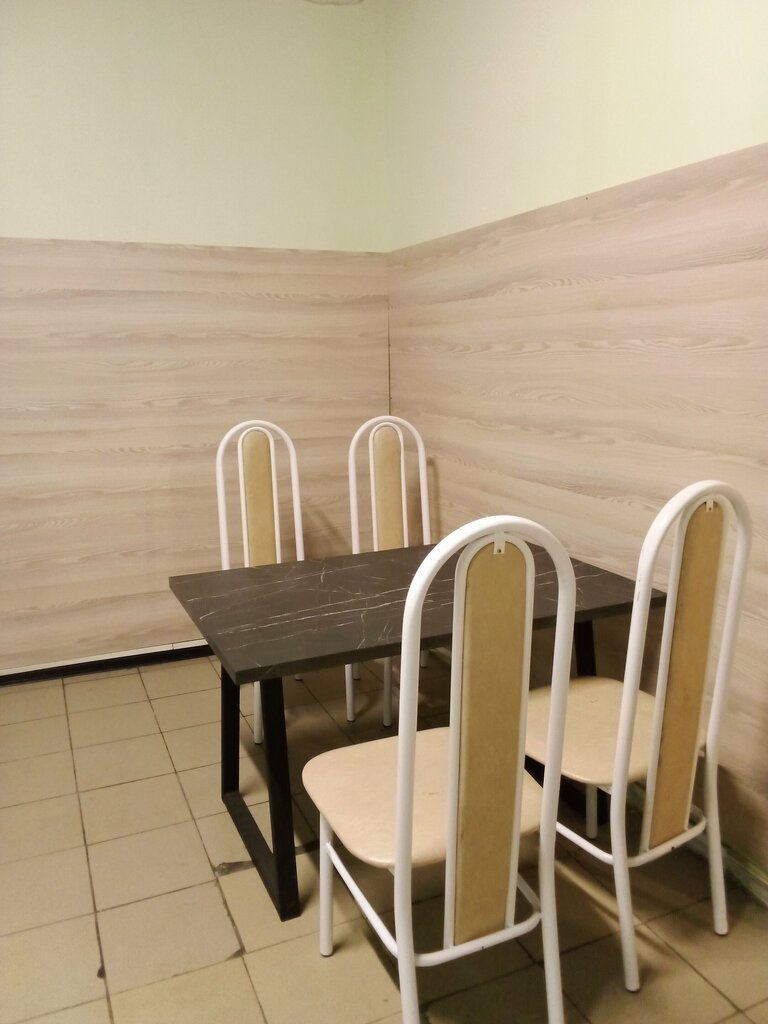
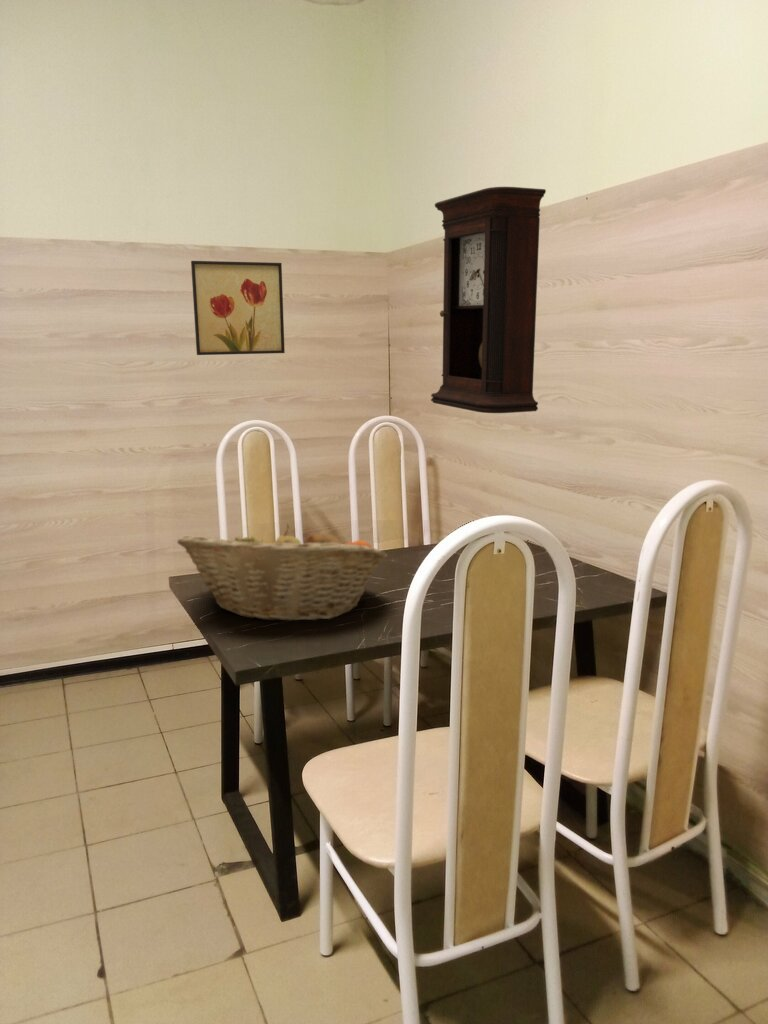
+ wall art [190,260,286,356]
+ fruit basket [176,524,388,622]
+ pendulum clock [430,186,547,414]
